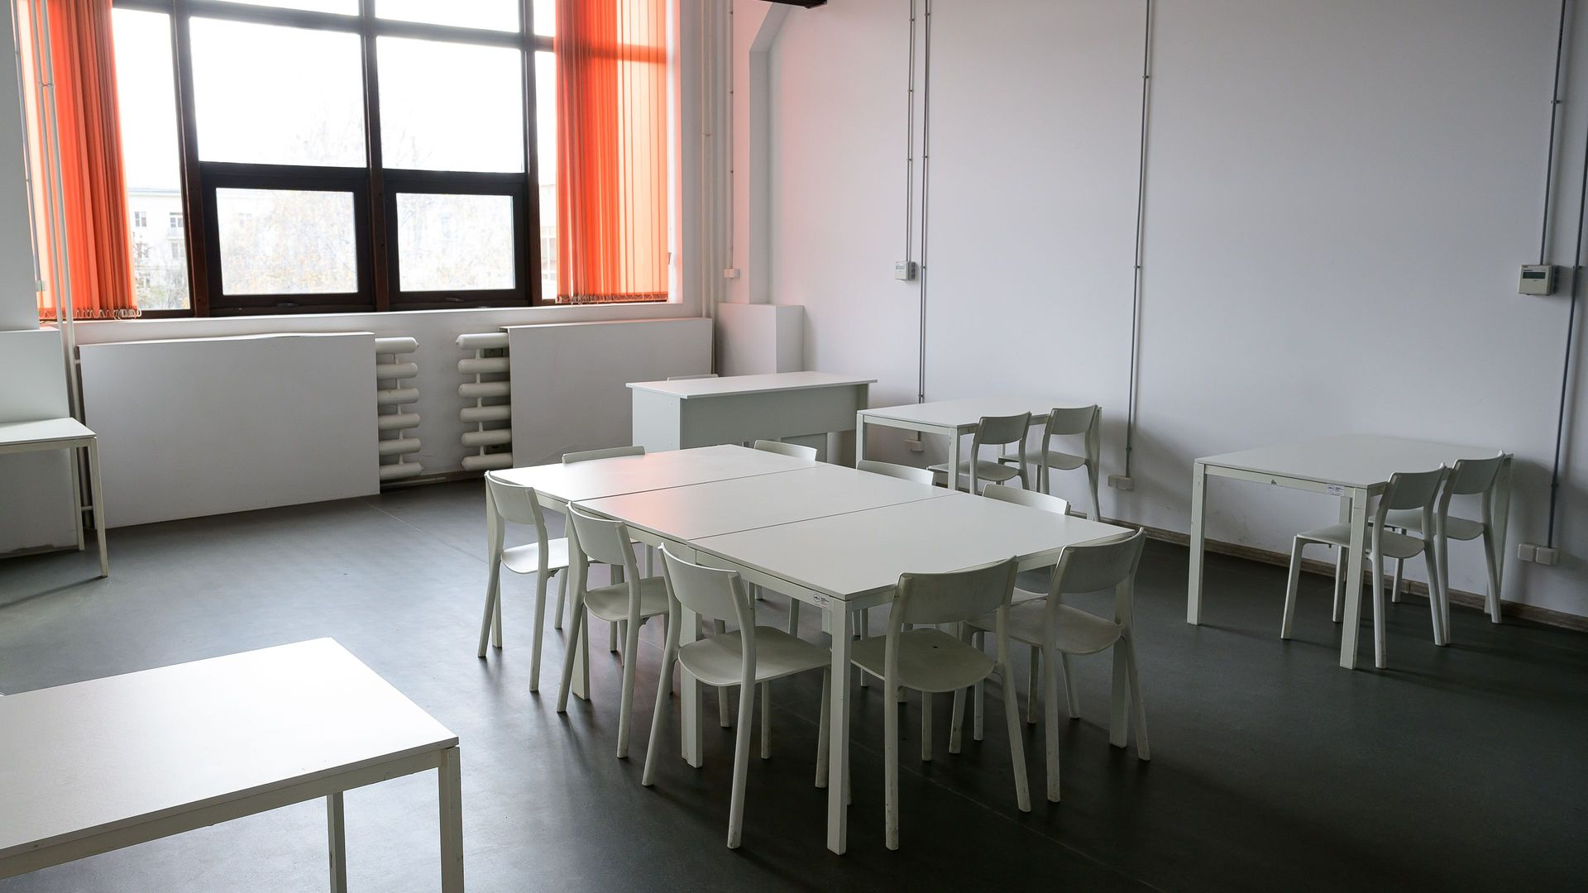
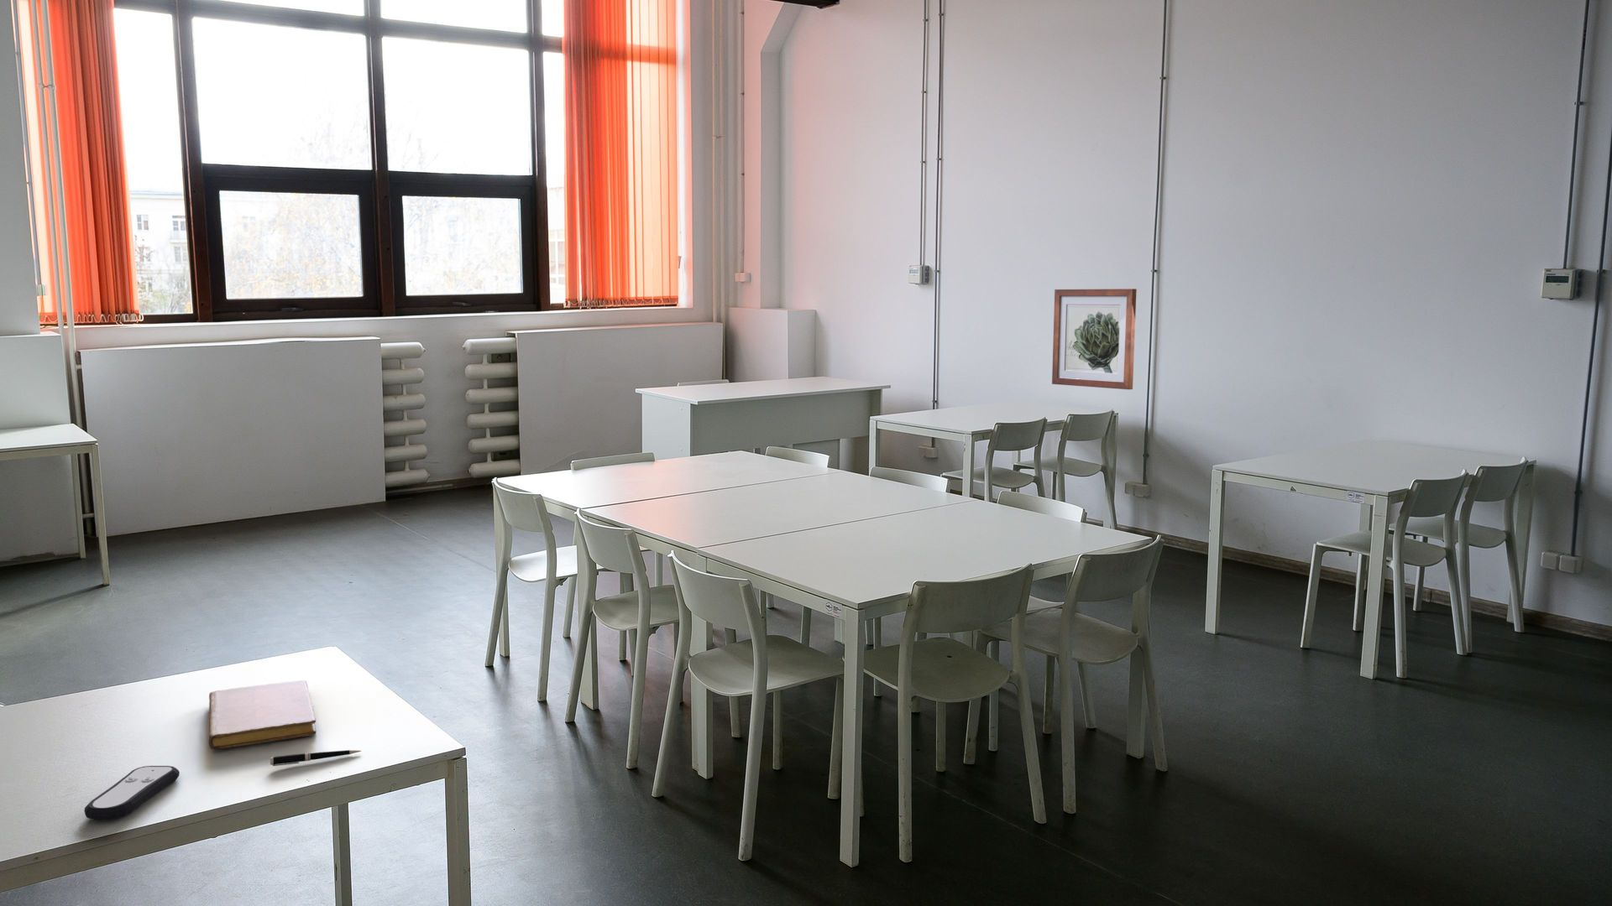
+ notebook [207,679,318,750]
+ pen [269,749,362,767]
+ wall art [1051,288,1138,390]
+ remote control [83,766,180,821]
